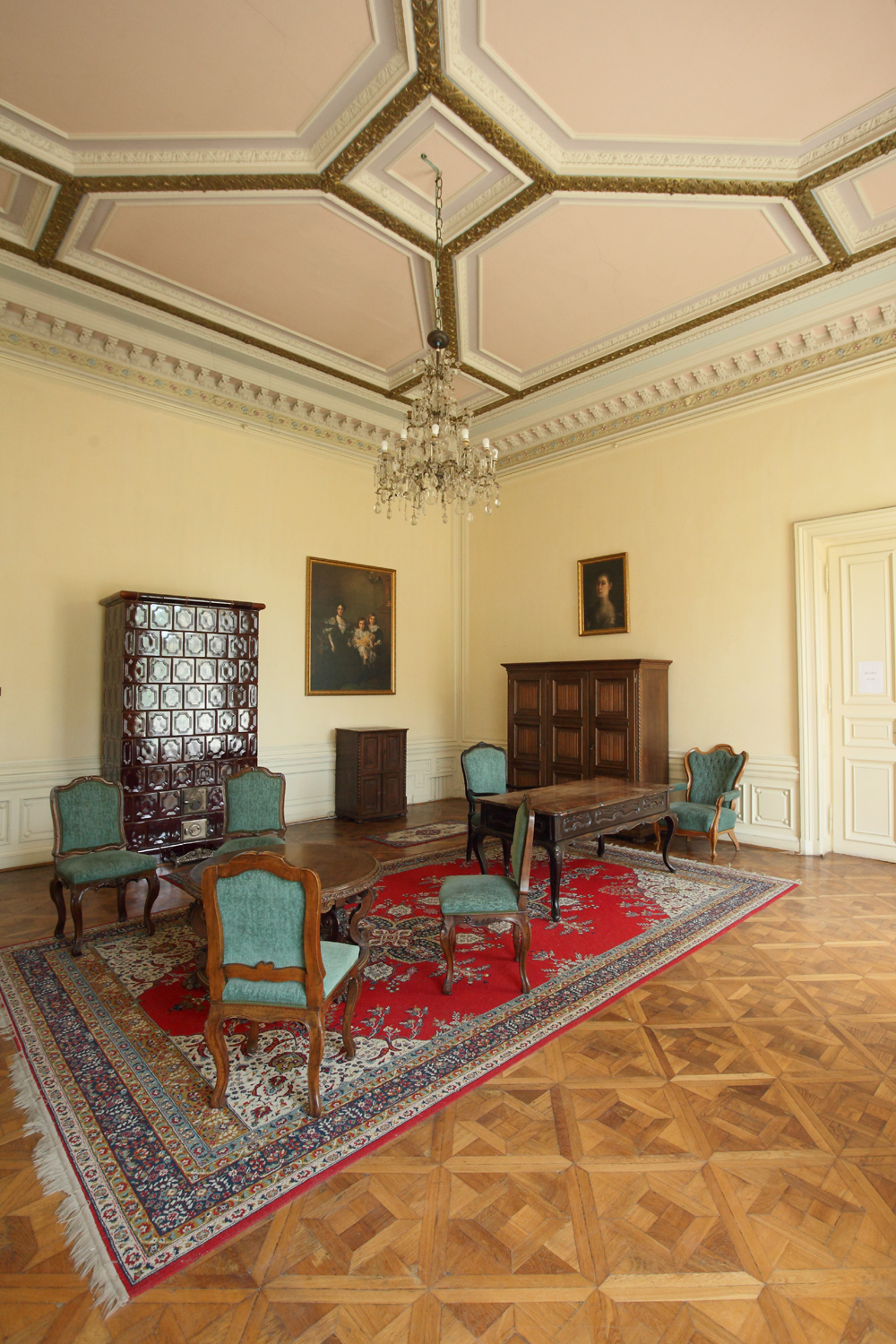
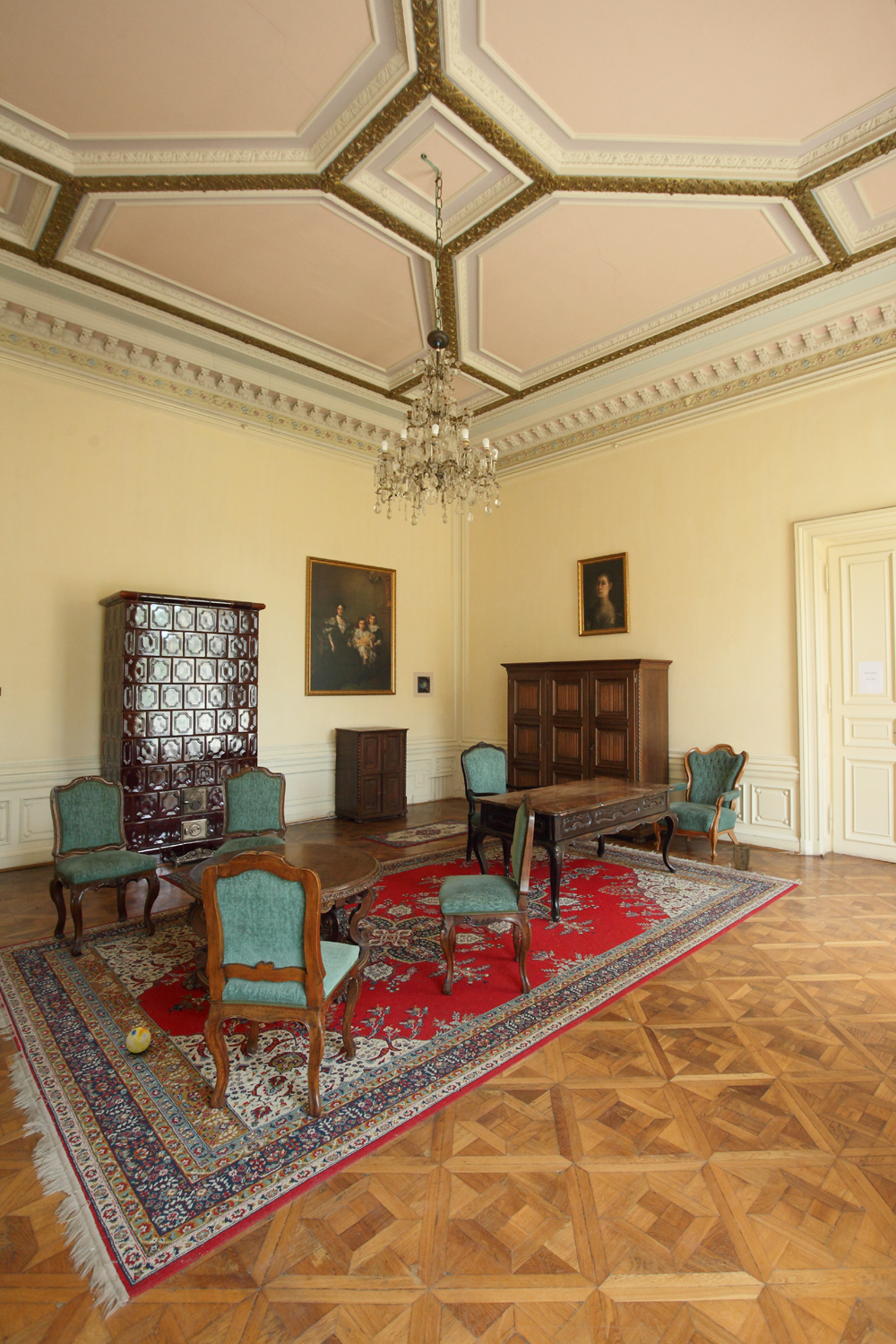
+ plant pot [732,843,751,871]
+ decorative ball [125,1027,151,1054]
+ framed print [412,671,435,698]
